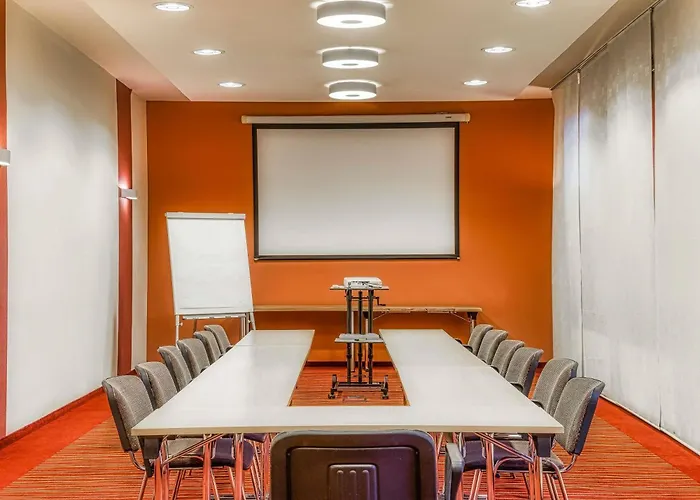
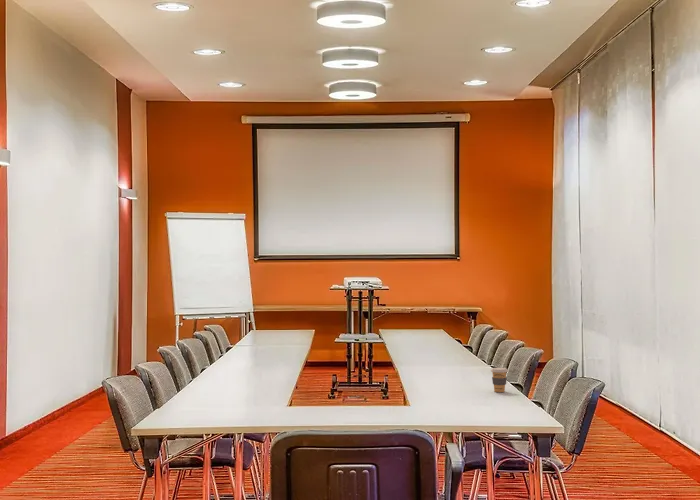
+ coffee cup [490,367,509,393]
